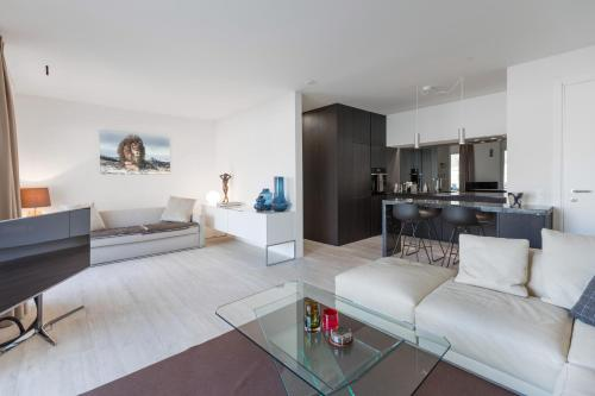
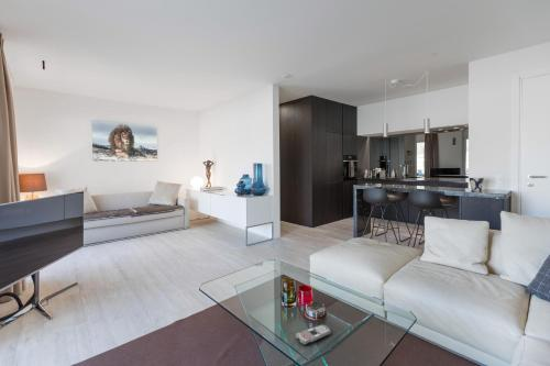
+ remote control [295,324,331,346]
